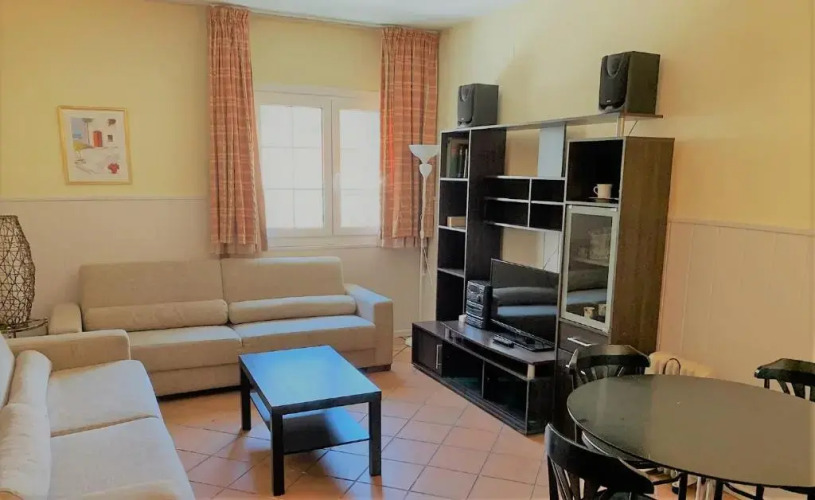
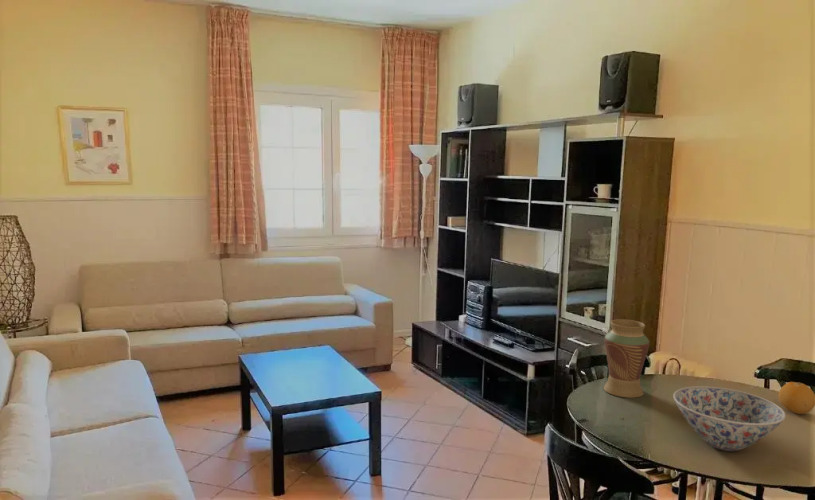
+ bowl [672,385,787,452]
+ fruit [777,381,815,415]
+ vase [603,318,650,399]
